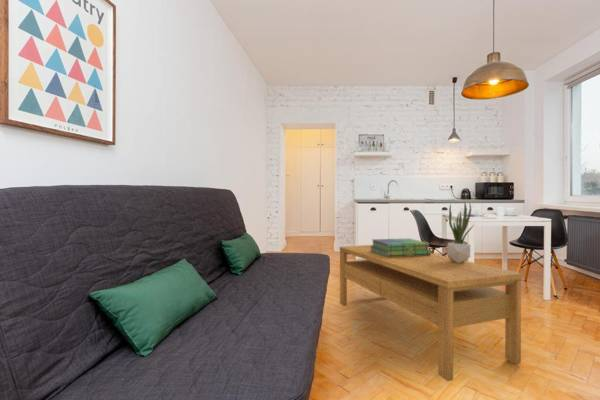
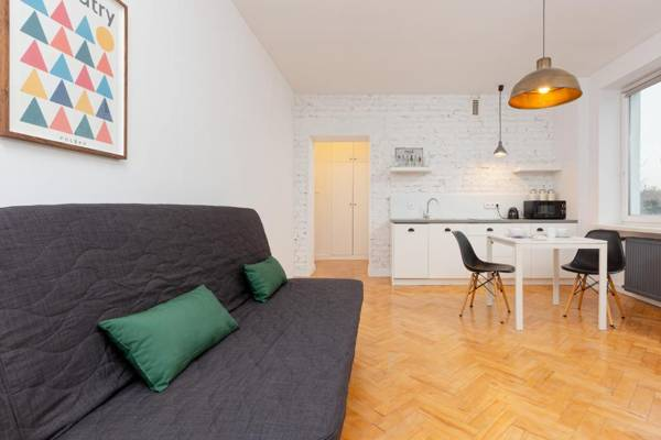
- stack of books [370,237,432,257]
- coffee table [339,244,523,382]
- potted plant [445,202,475,263]
